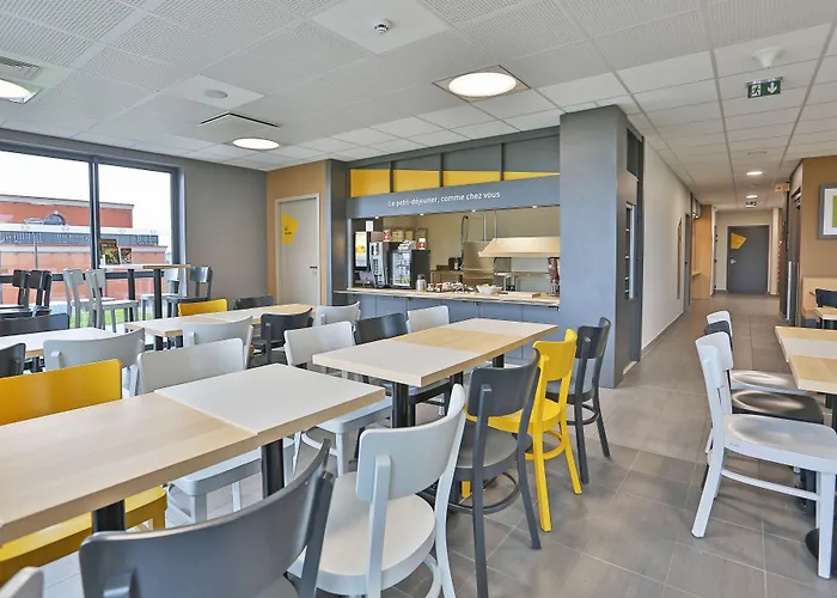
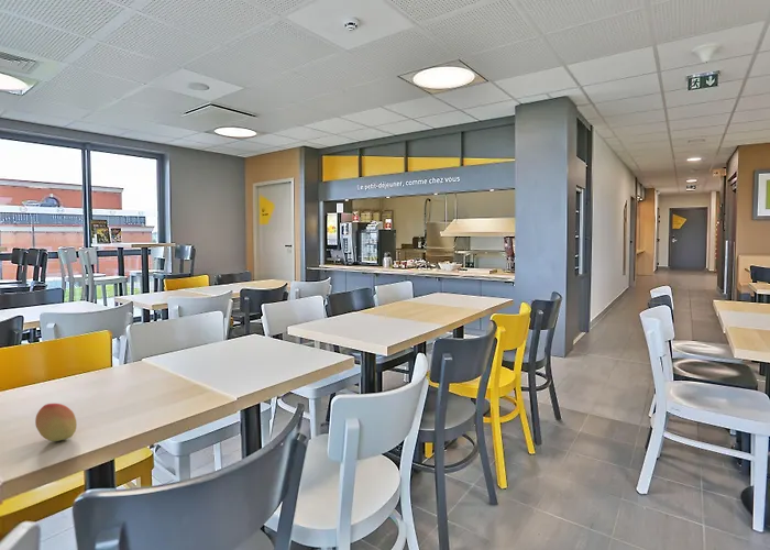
+ fruit [34,403,78,442]
